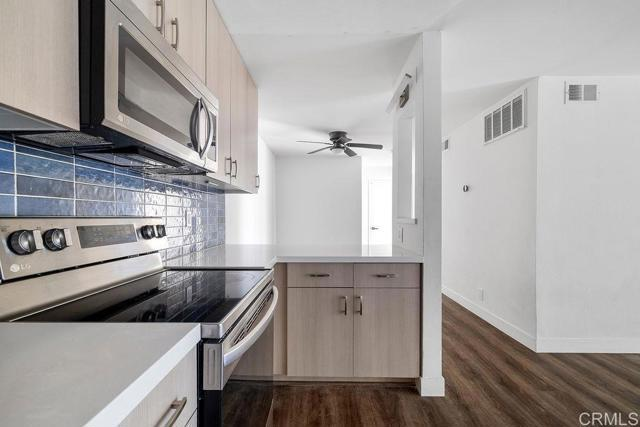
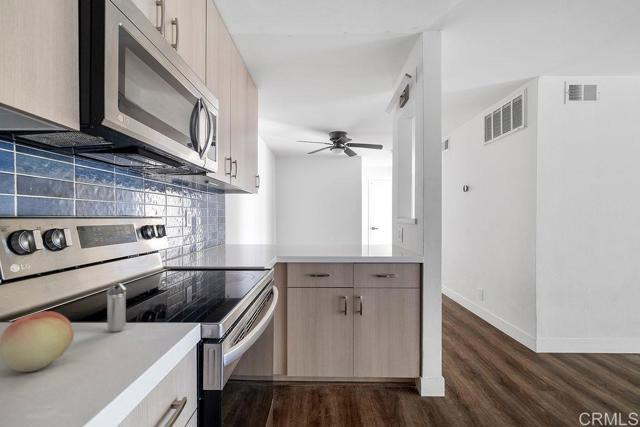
+ shaker [106,282,127,333]
+ fruit [0,310,75,373]
